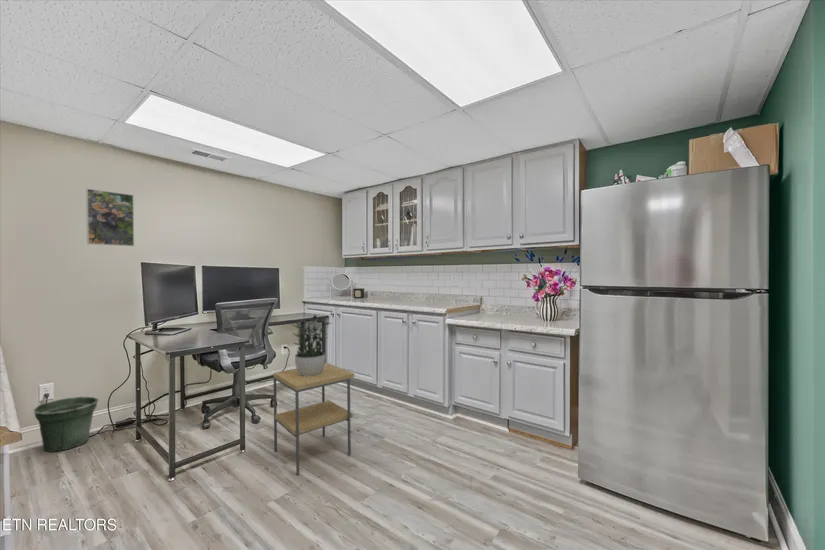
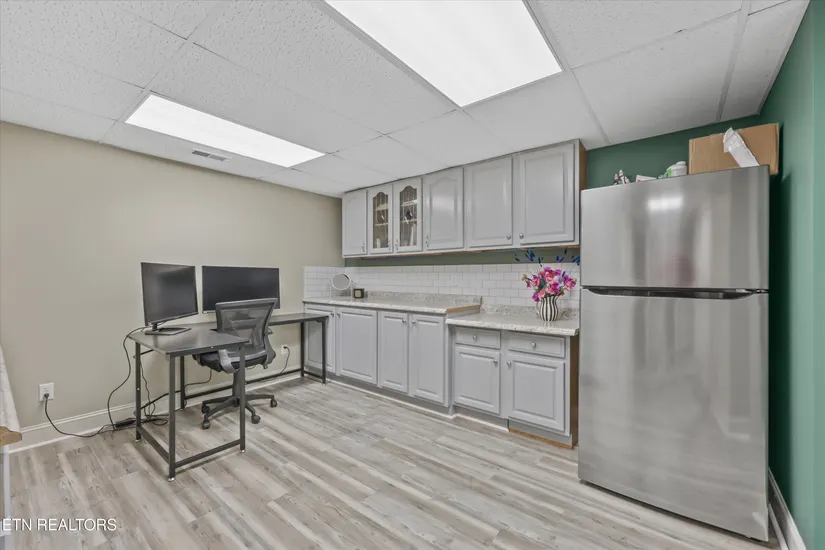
- potted plant [290,314,333,376]
- flower pot [32,396,100,453]
- side table [272,362,355,476]
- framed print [85,188,135,247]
